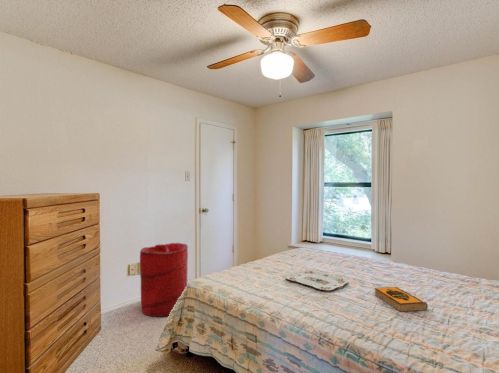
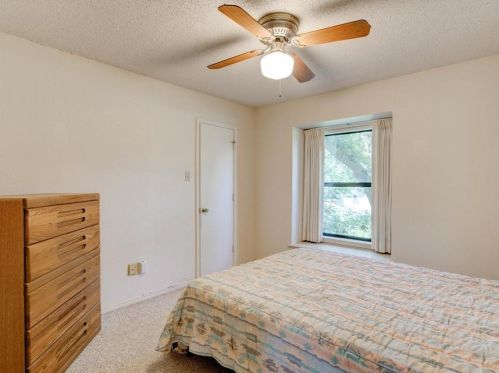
- serving tray [285,269,349,291]
- laundry hamper [139,242,189,318]
- hardback book [373,286,429,313]
